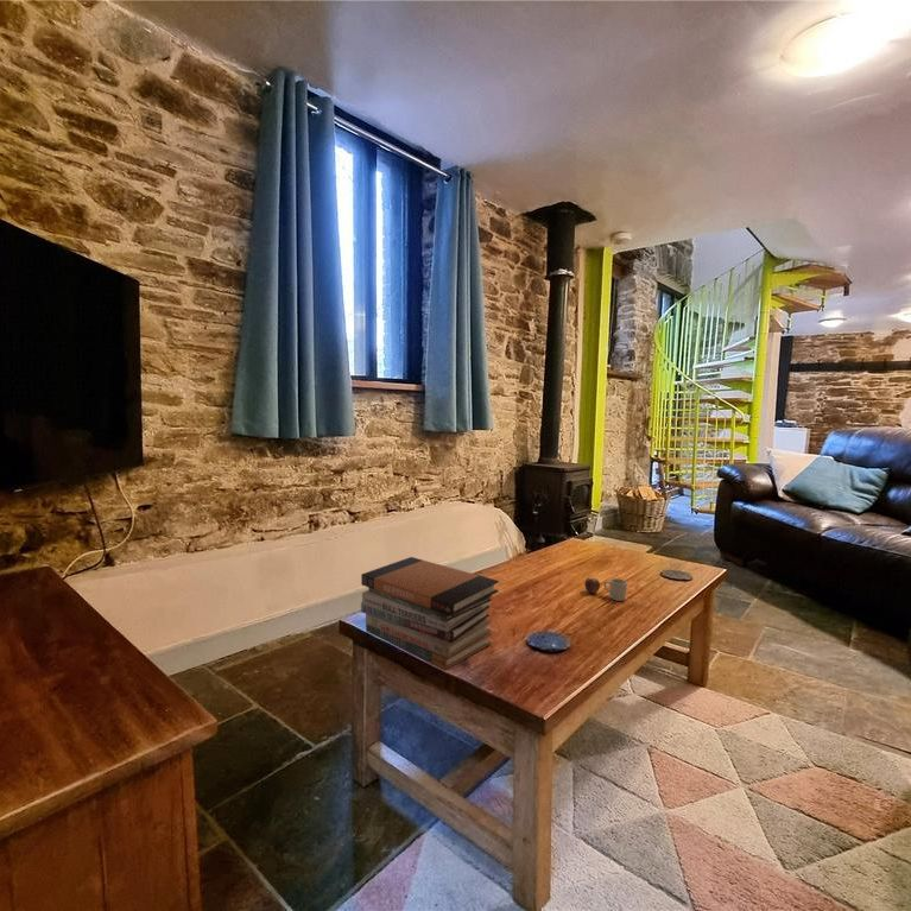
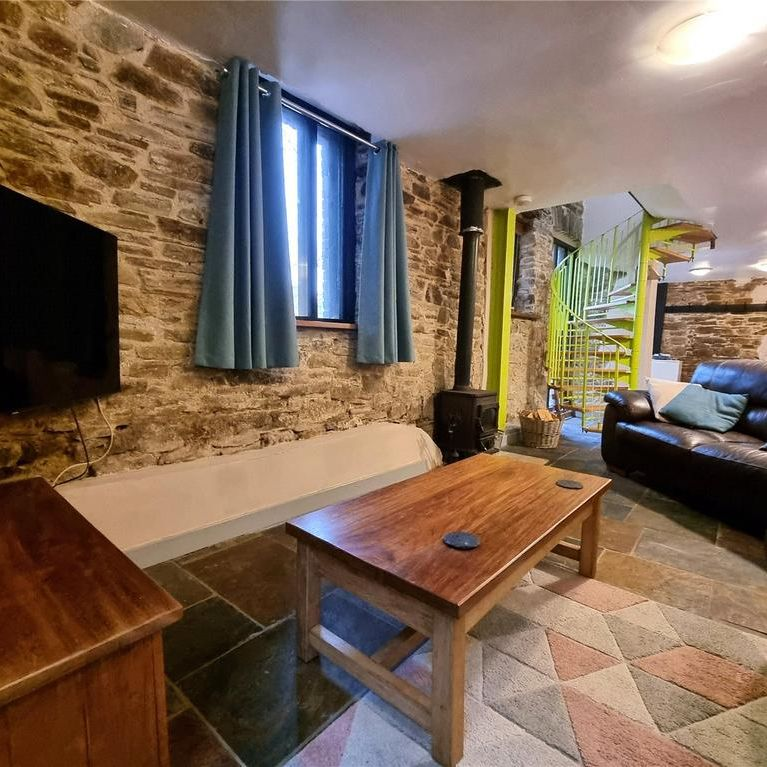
- book stack [360,556,500,671]
- mug [583,577,628,602]
